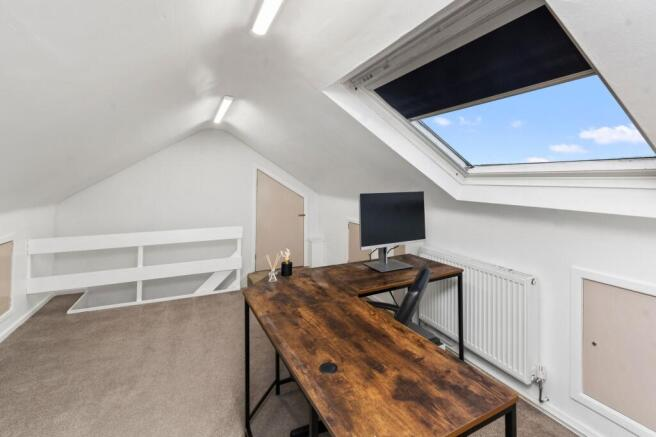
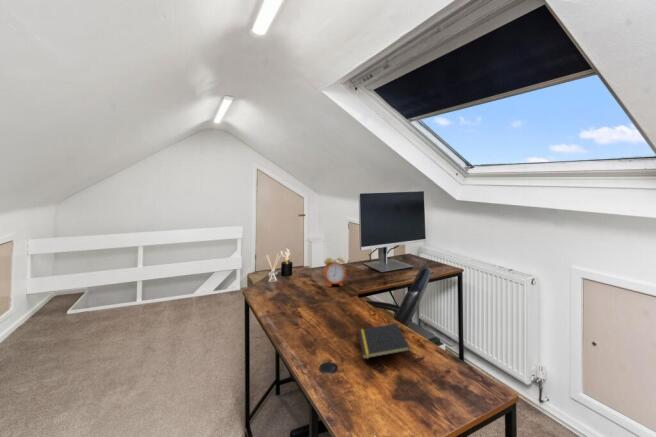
+ notepad [357,322,412,360]
+ alarm clock [322,254,347,288]
